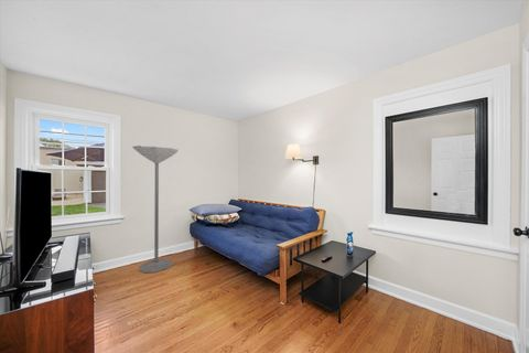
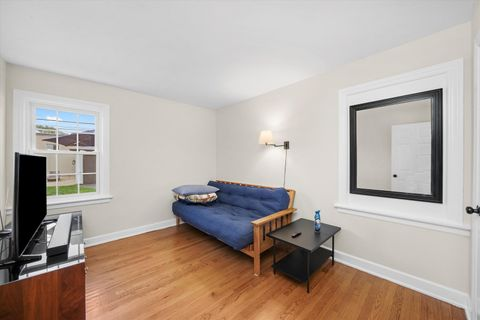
- floor lamp [131,145,180,274]
